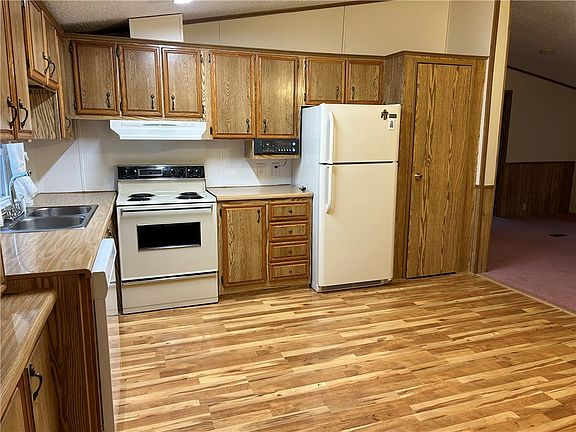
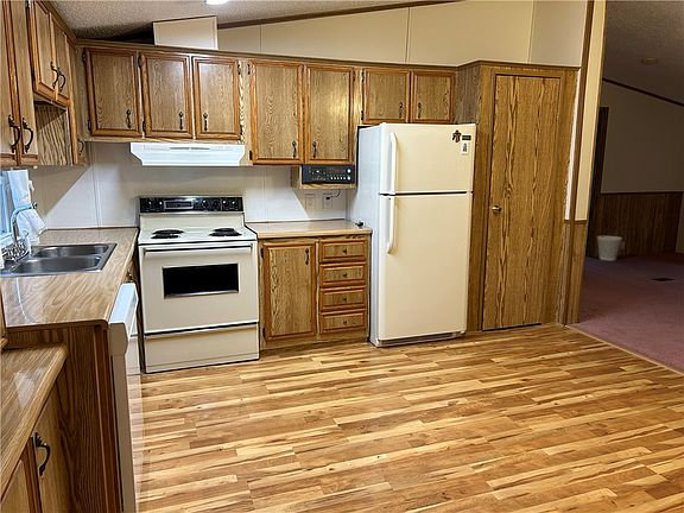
+ wastebasket [596,235,623,261]
